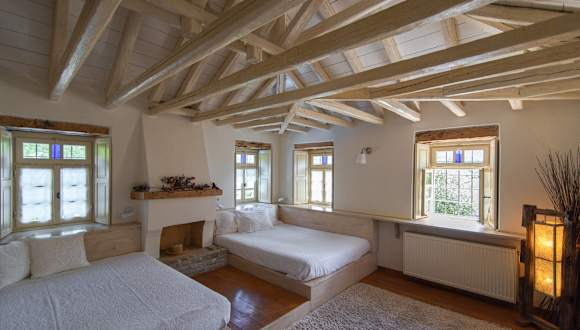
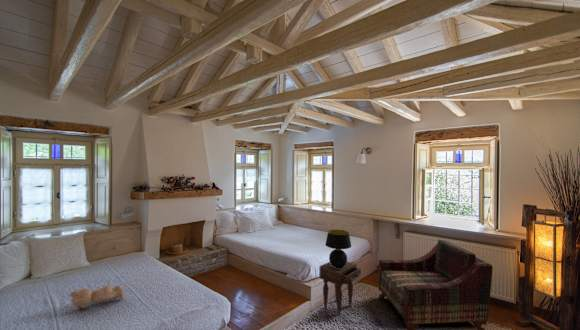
+ table lamp [324,229,352,268]
+ armchair [377,239,494,330]
+ teddy bear [69,284,125,309]
+ nightstand [319,261,362,316]
